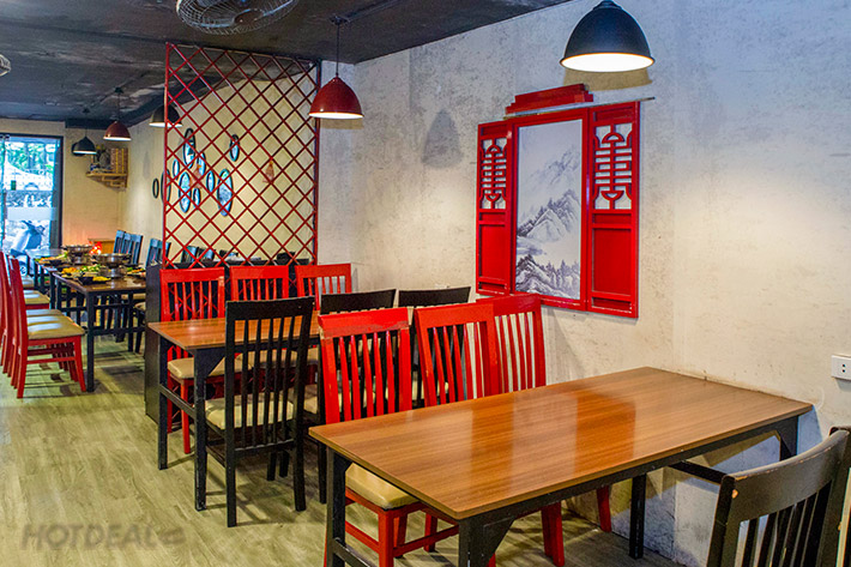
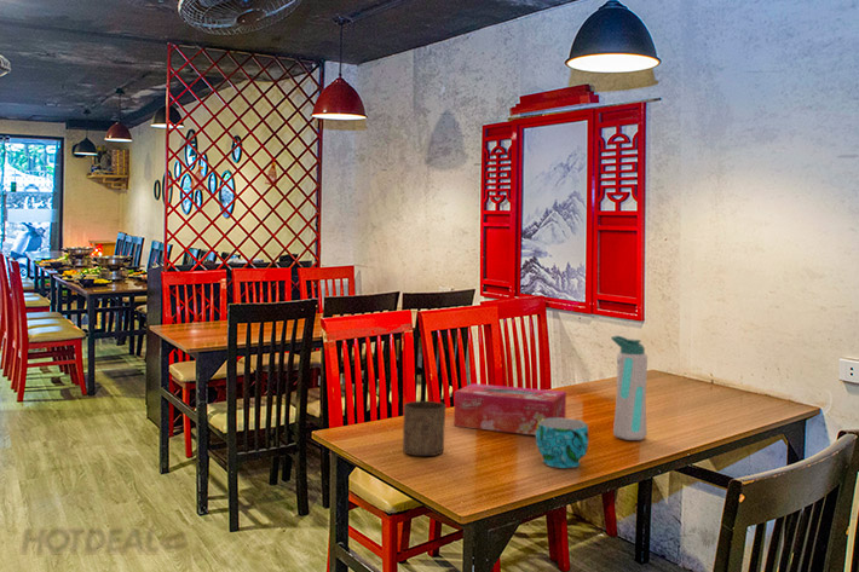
+ water bottle [610,335,648,441]
+ tissue box [452,382,567,437]
+ cup [402,400,448,457]
+ cup [535,417,589,469]
